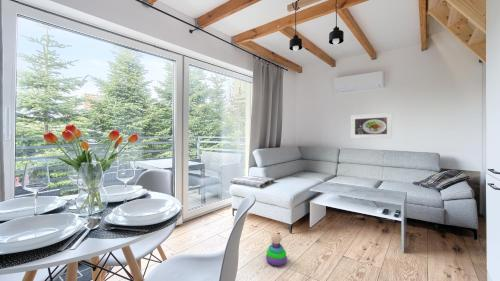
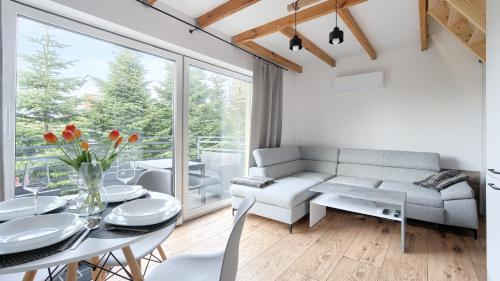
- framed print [350,112,393,139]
- stacking toy [265,232,288,267]
